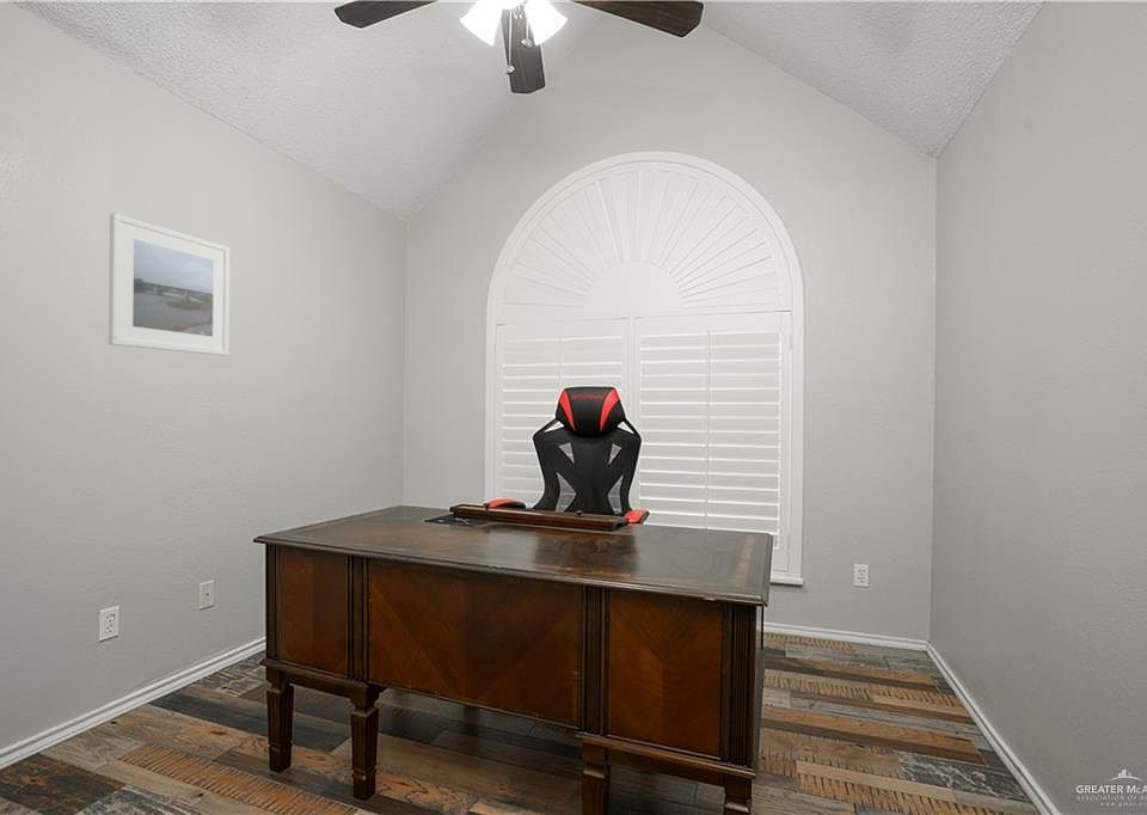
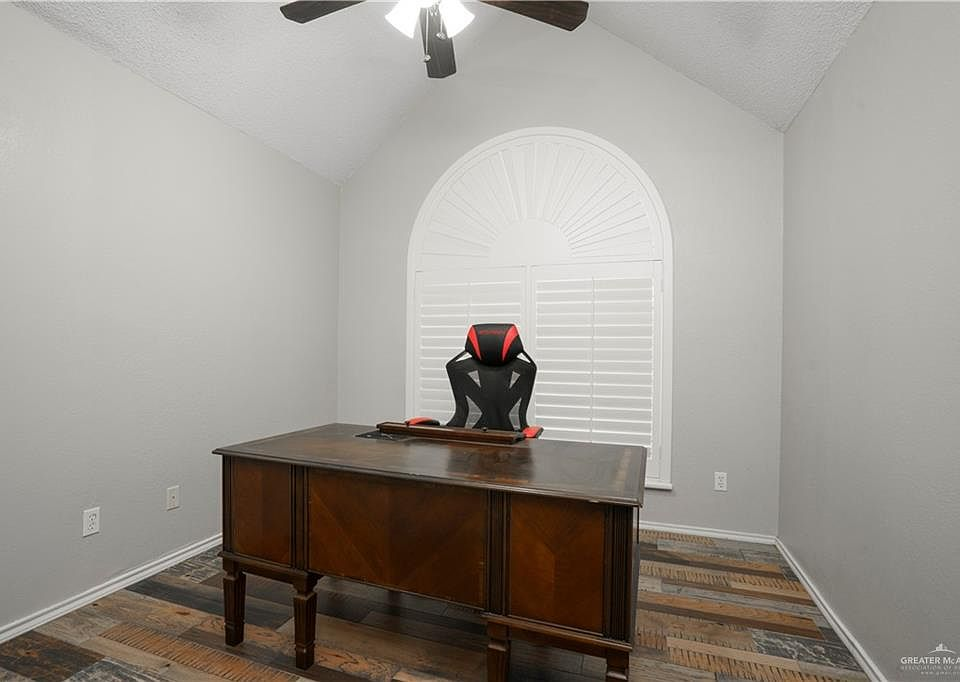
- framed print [108,212,231,357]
